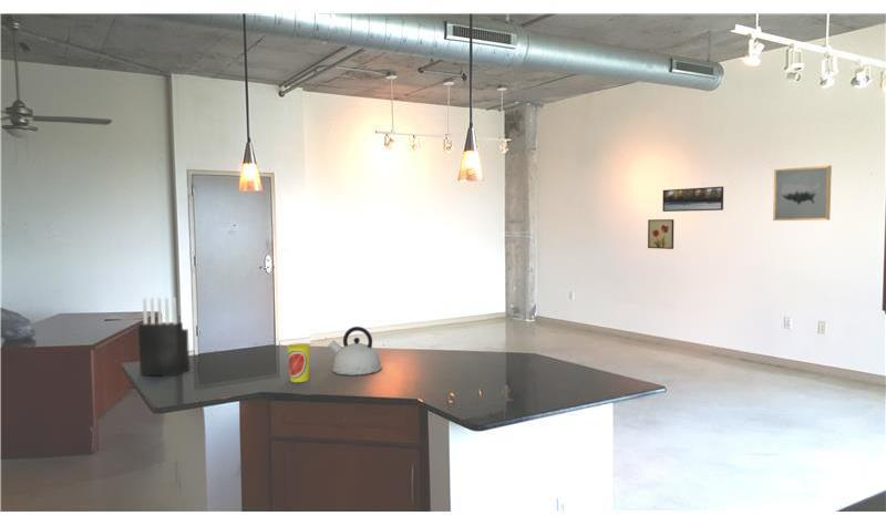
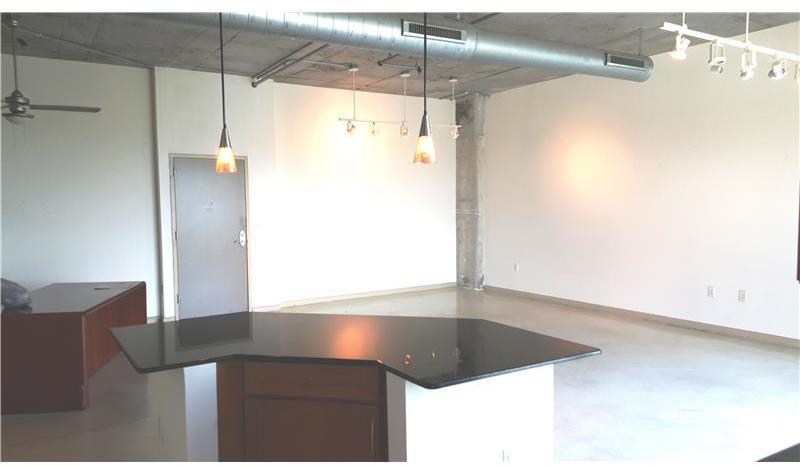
- knife block [137,297,190,376]
- kettle [327,326,383,376]
- wall art [772,164,833,221]
- wall art [647,218,674,250]
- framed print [661,185,724,213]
- cup [286,342,311,383]
